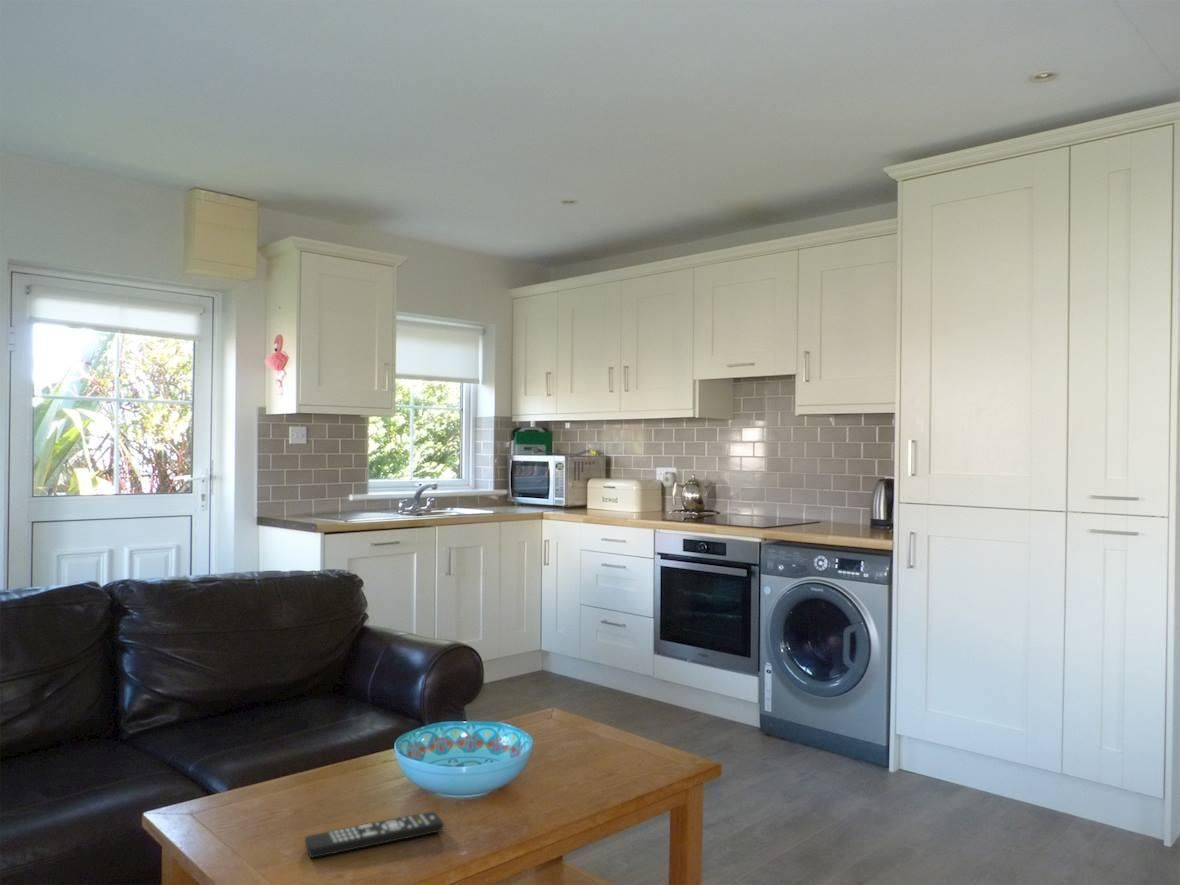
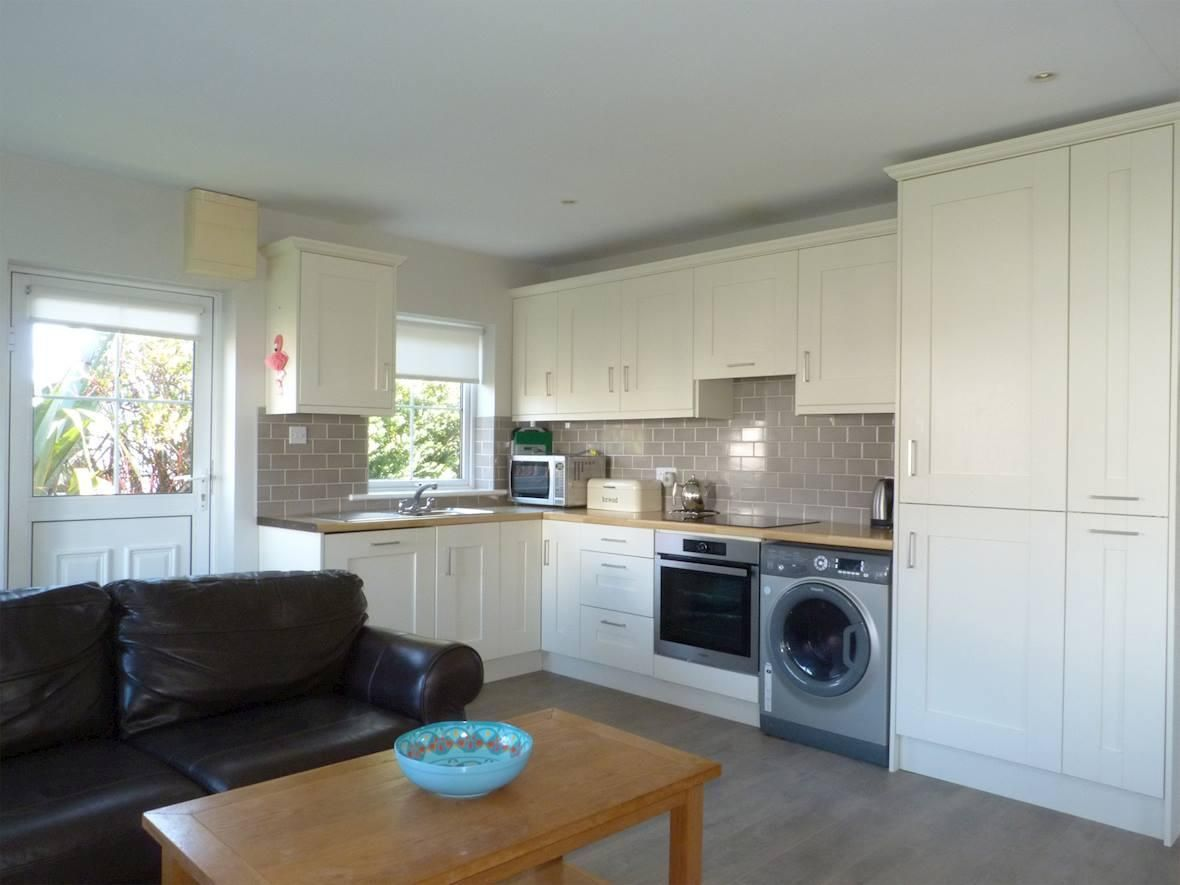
- remote control [304,811,444,859]
